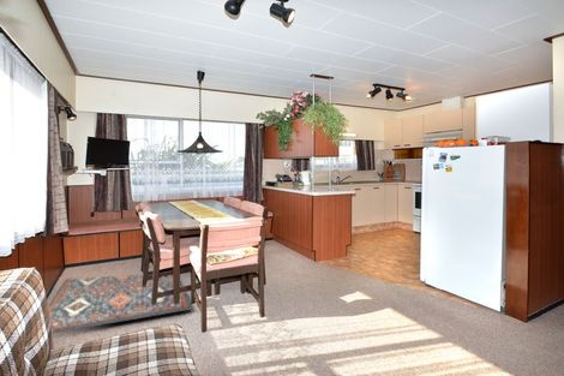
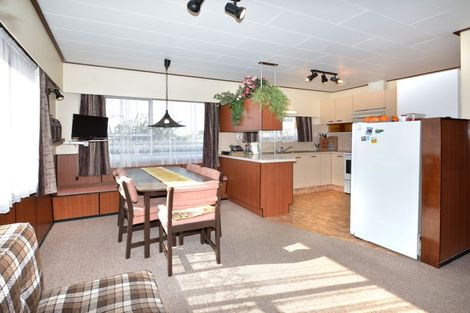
- rug [48,274,193,334]
